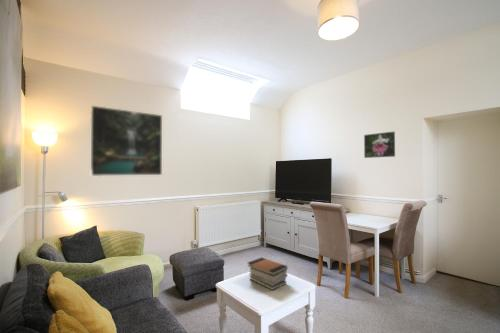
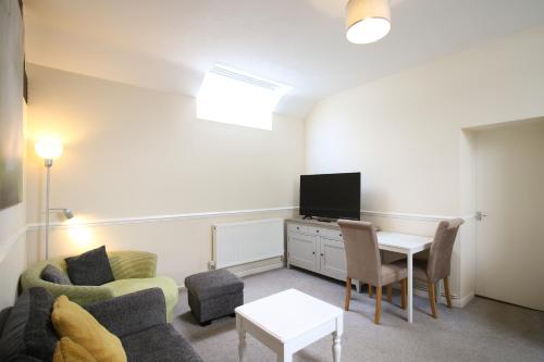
- book stack [246,256,288,291]
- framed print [90,105,163,177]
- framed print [363,131,396,159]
